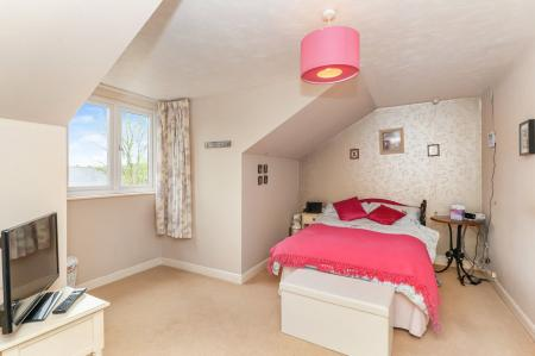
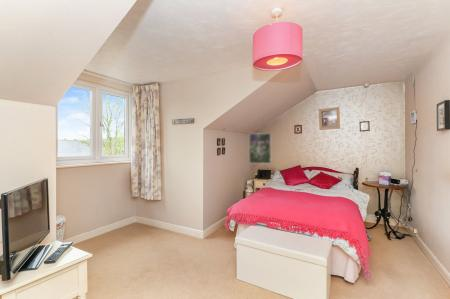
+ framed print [248,132,272,164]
